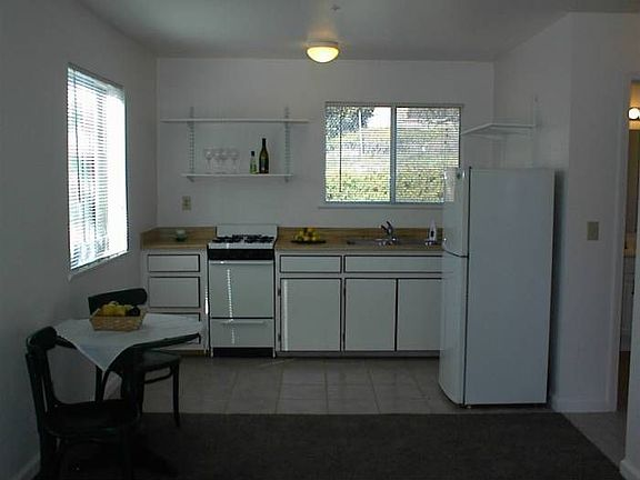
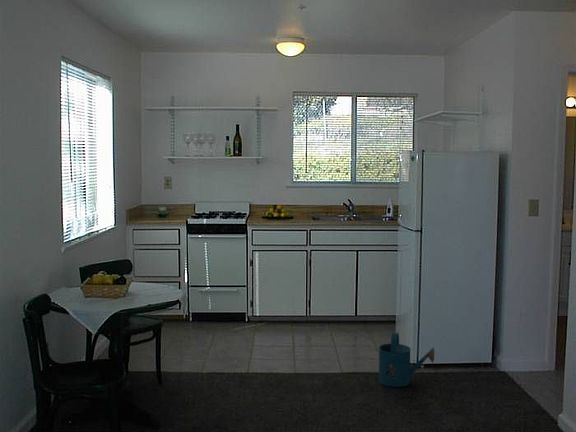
+ watering can [378,332,435,388]
